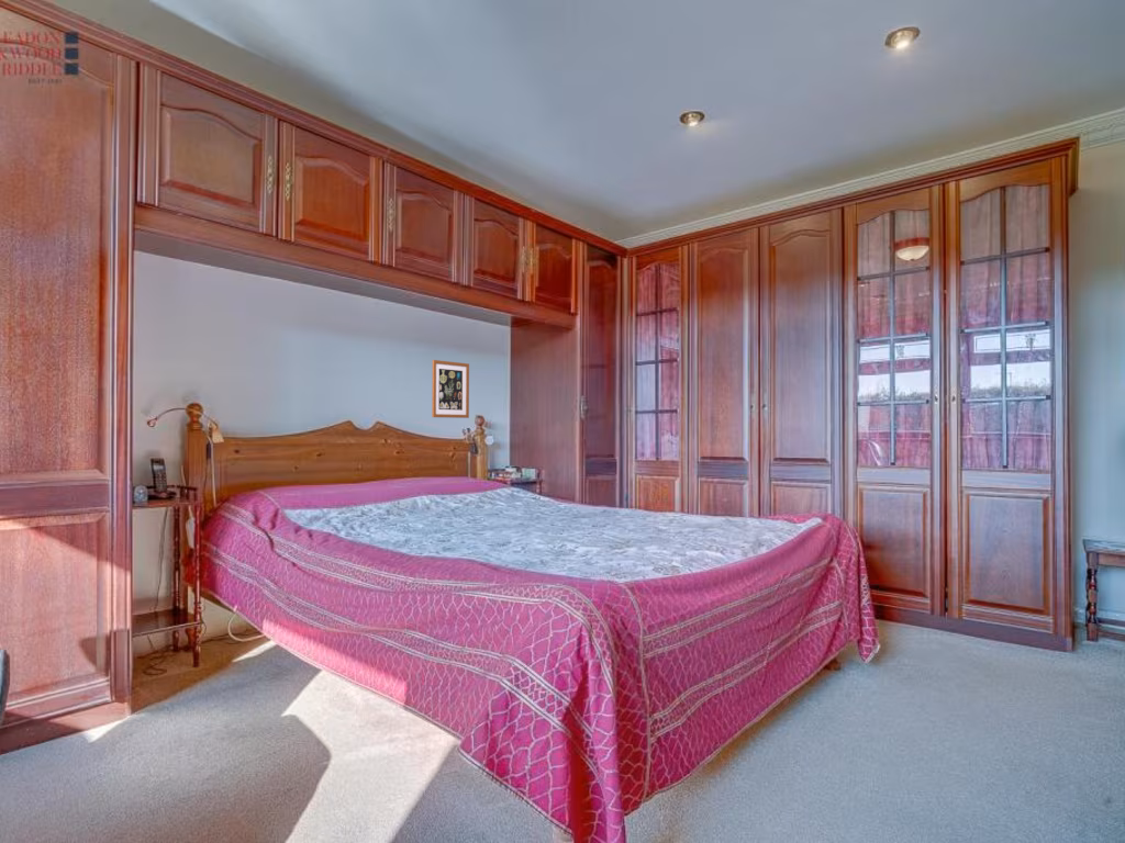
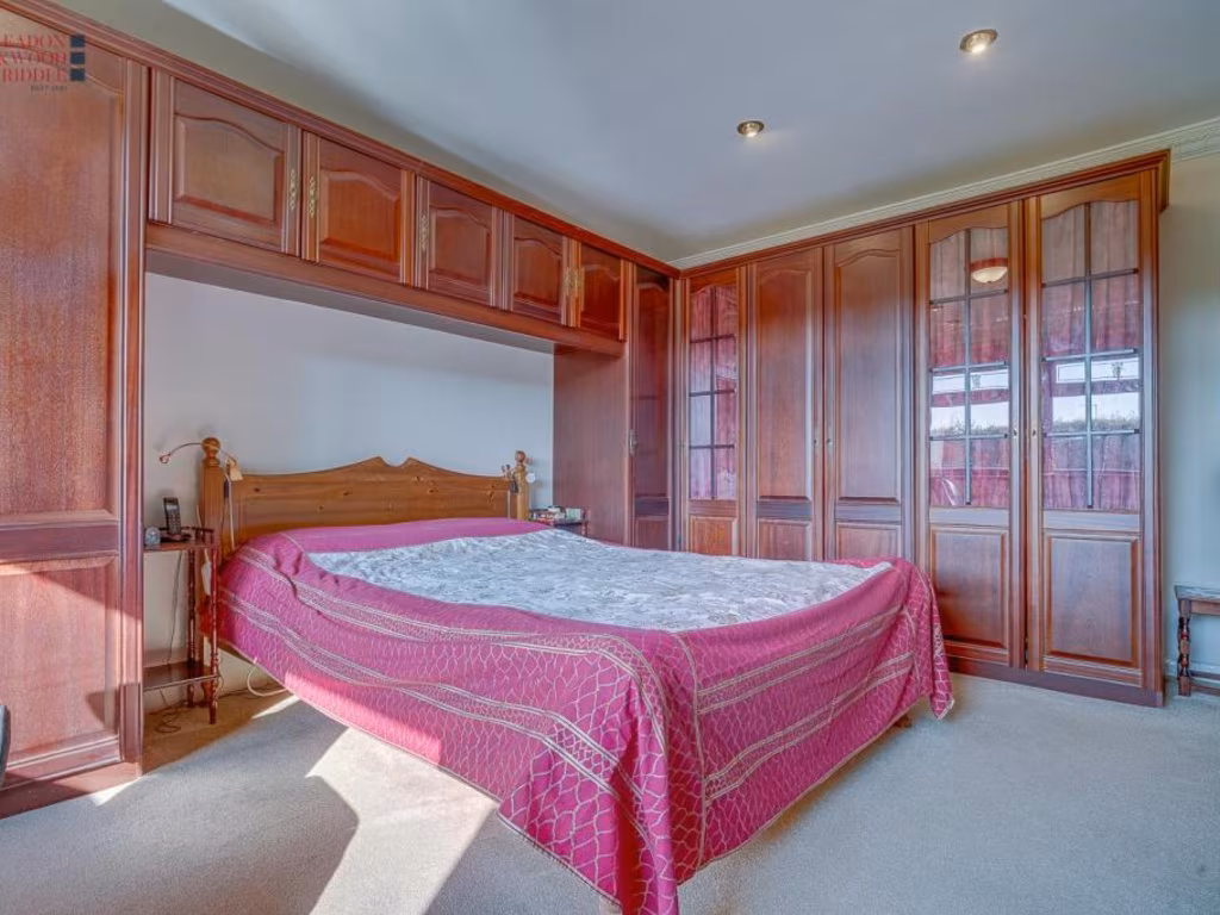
- wall art [431,359,470,419]
